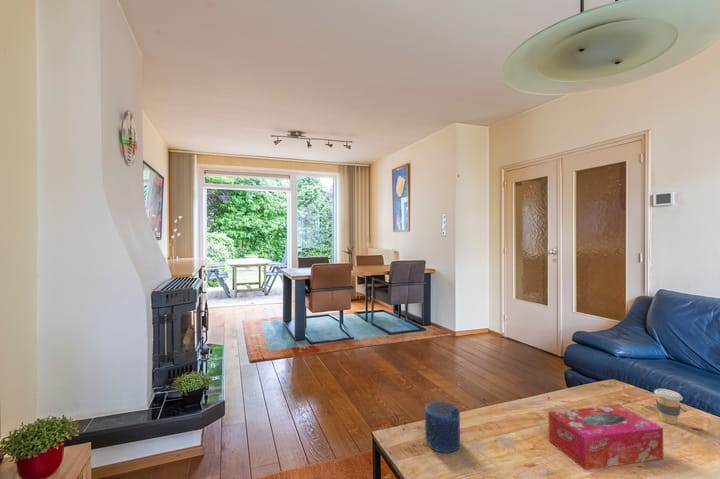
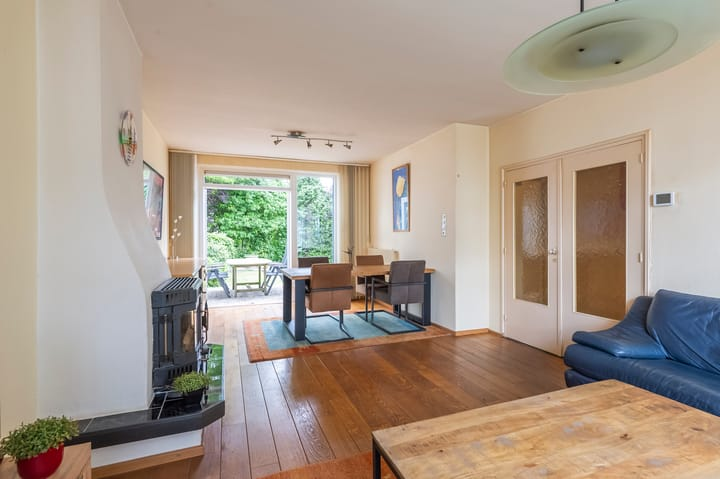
- coffee cup [653,388,684,425]
- candle [424,400,461,454]
- tissue box [547,404,664,471]
